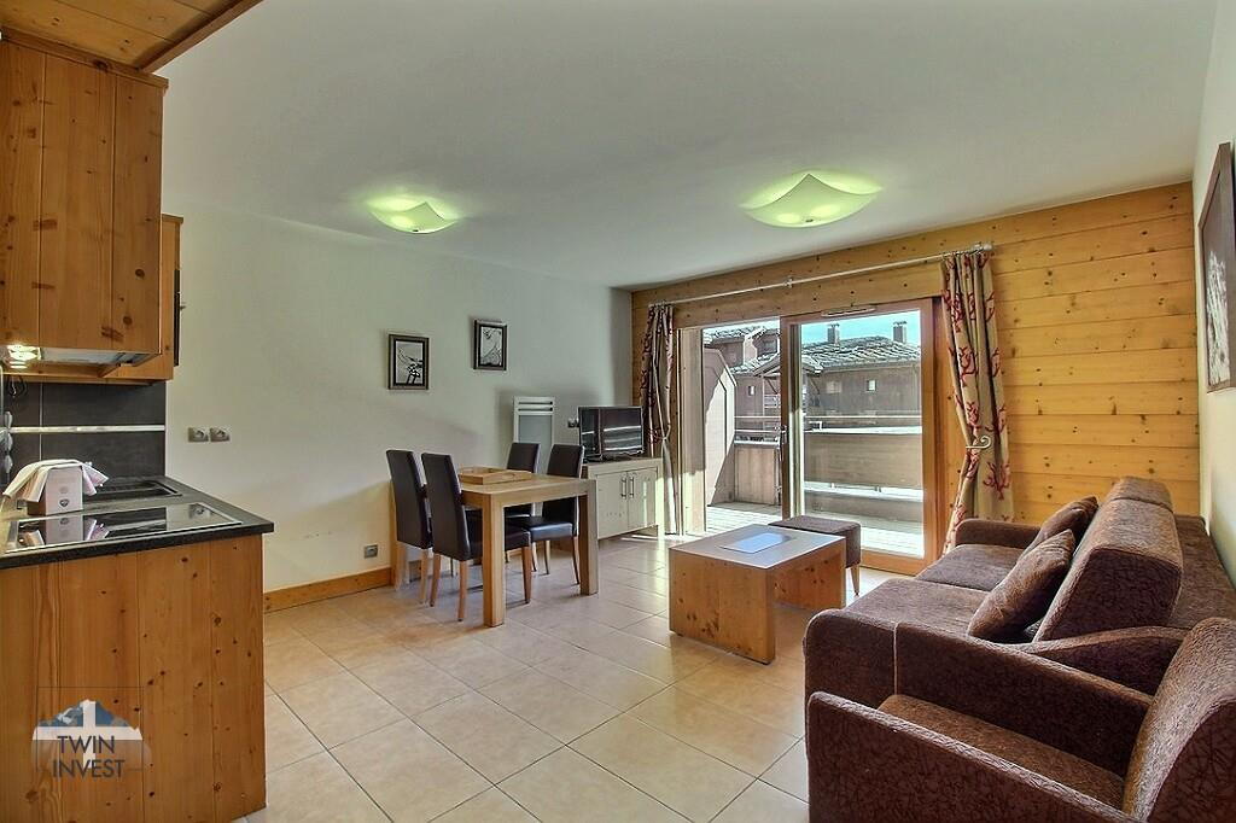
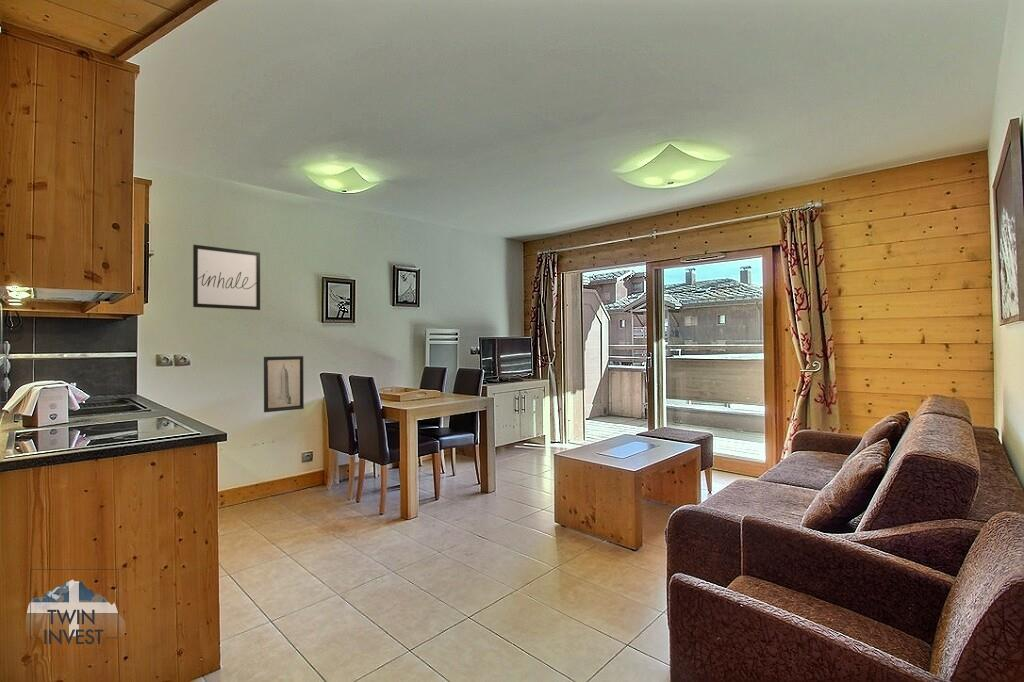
+ wall art [192,244,261,311]
+ wall art [263,355,305,413]
